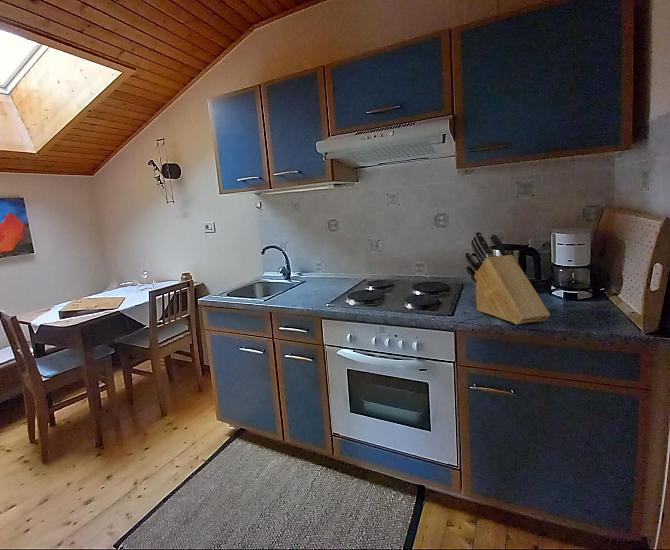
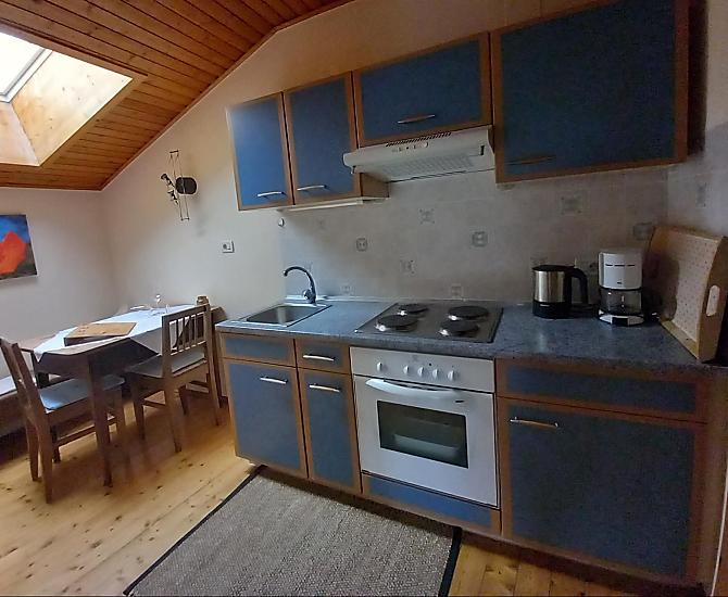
- knife block [464,231,551,325]
